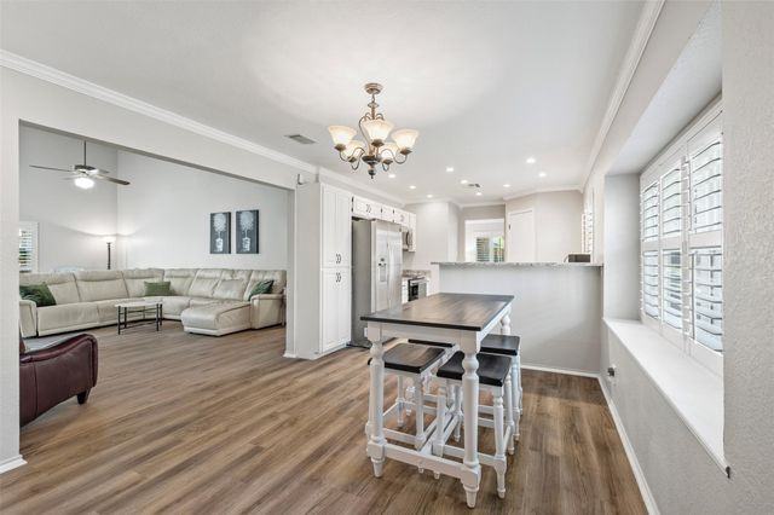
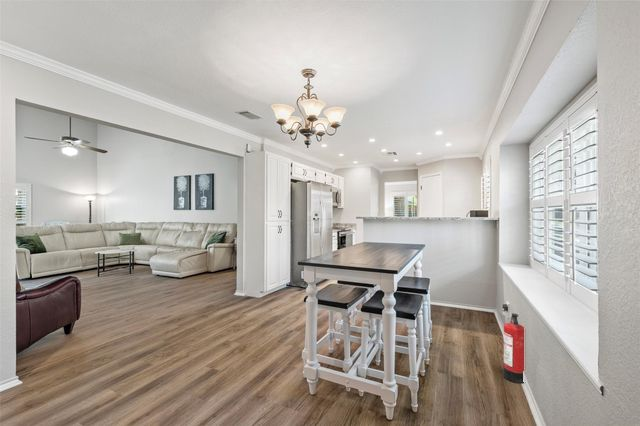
+ fire extinguisher [502,312,525,385]
